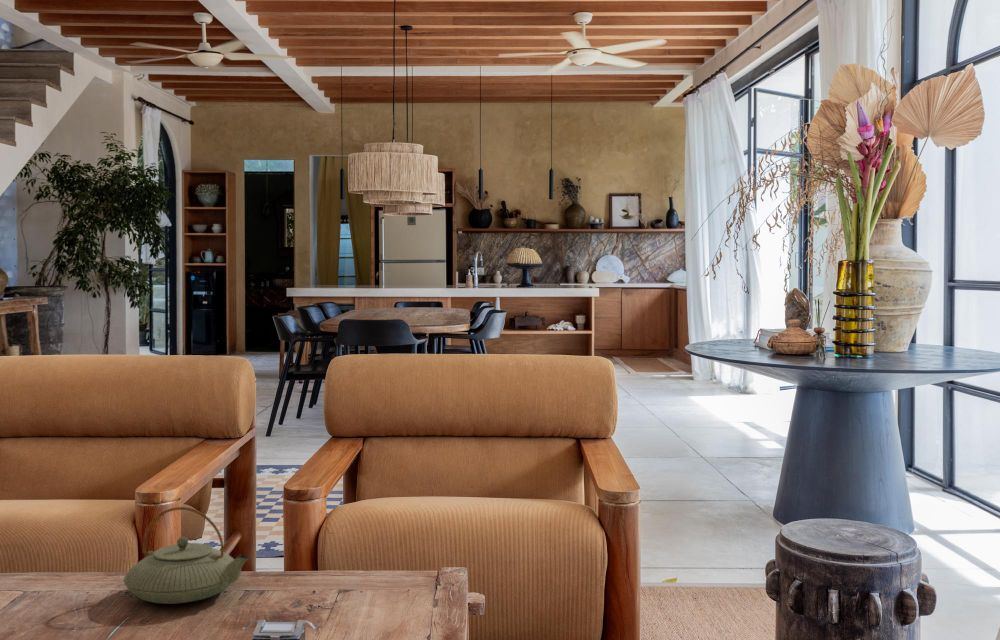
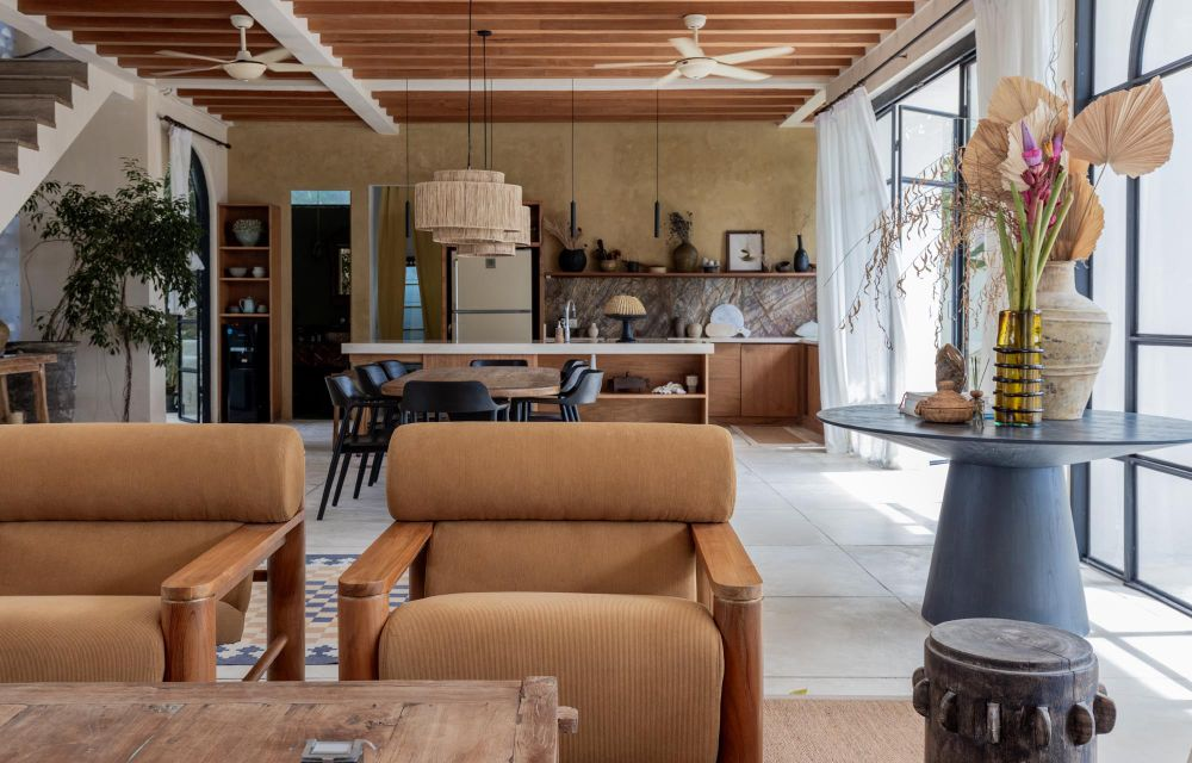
- teapot [123,506,251,605]
